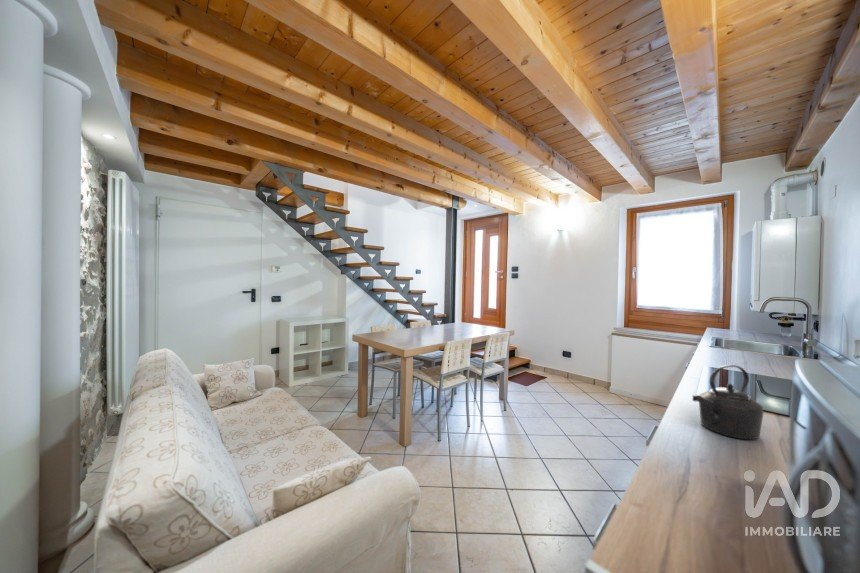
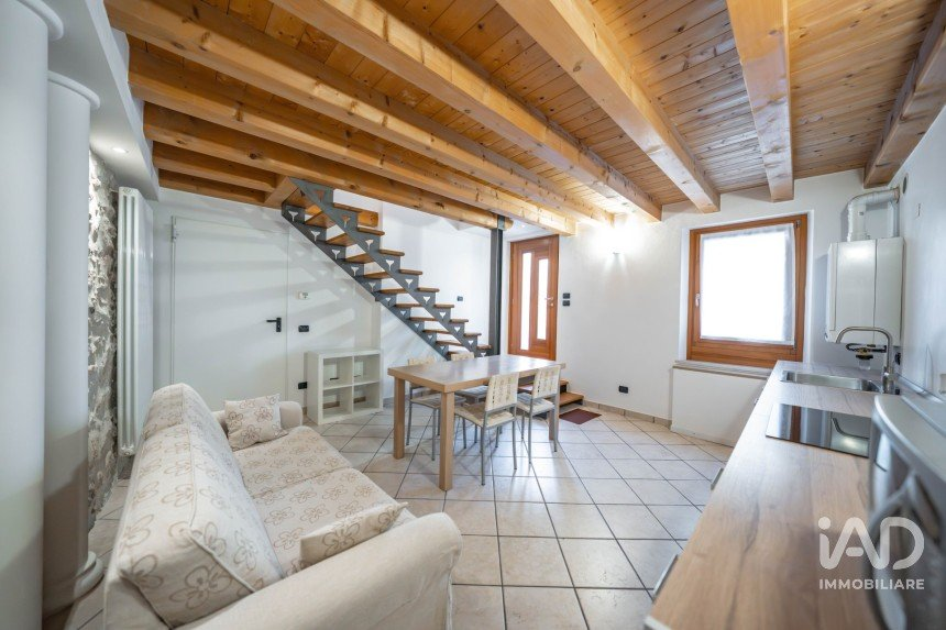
- kettle [691,364,764,440]
